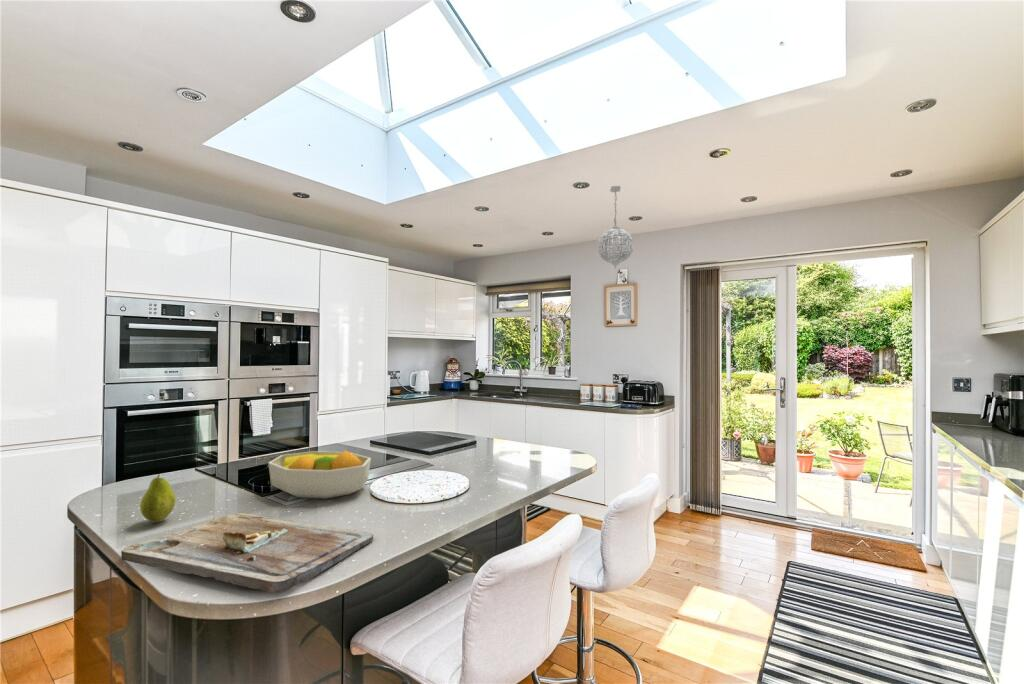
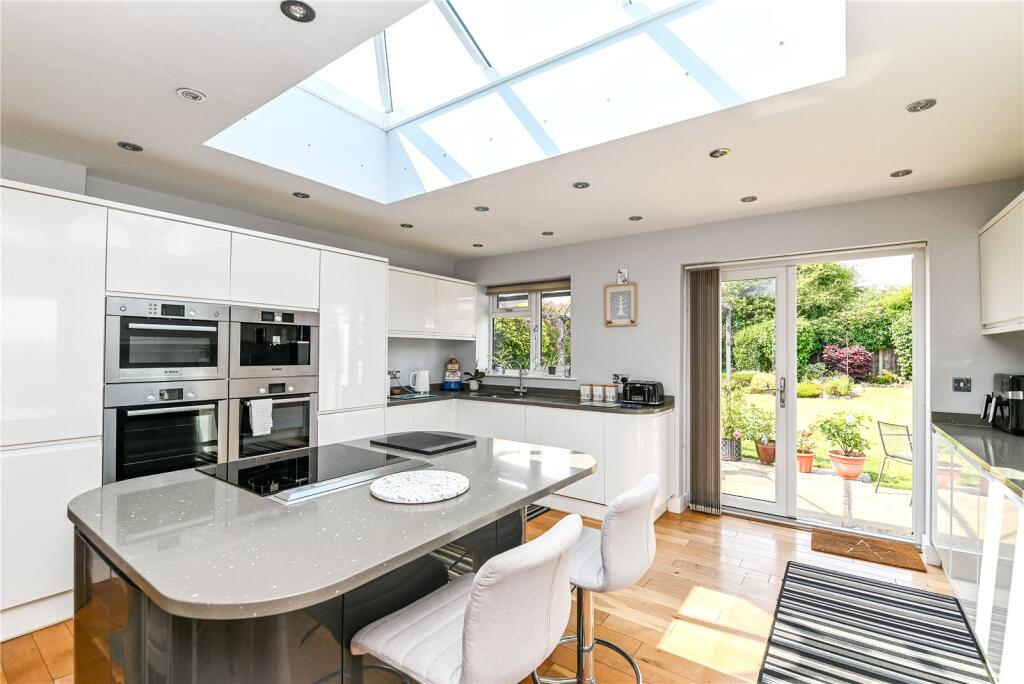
- pendant light [596,185,635,270]
- fruit [139,473,177,524]
- cutting board [120,512,374,594]
- fruit bowl [267,449,372,500]
